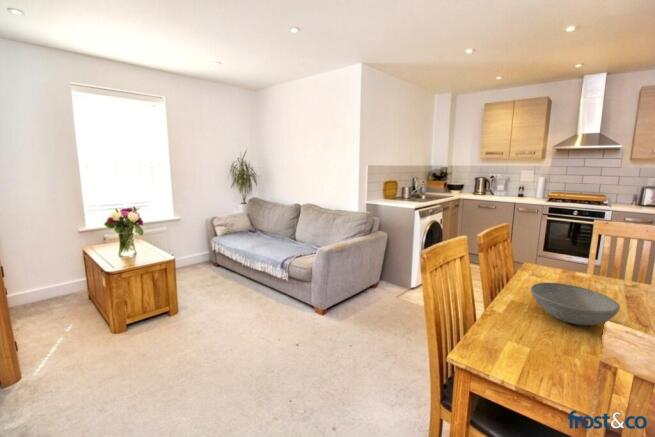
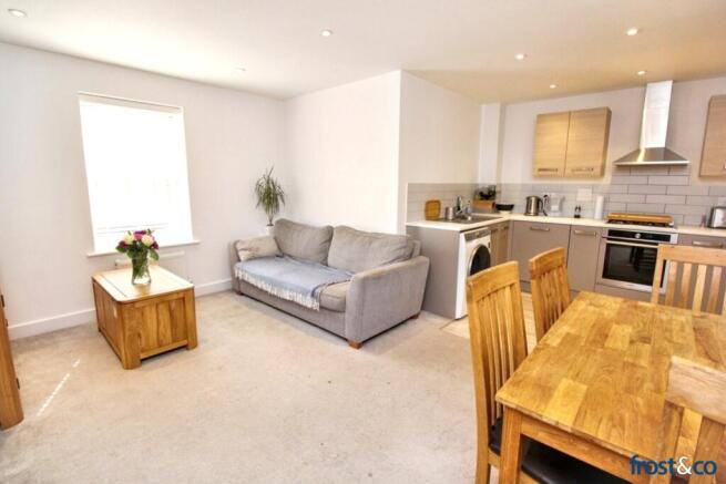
- bowl [529,282,621,326]
